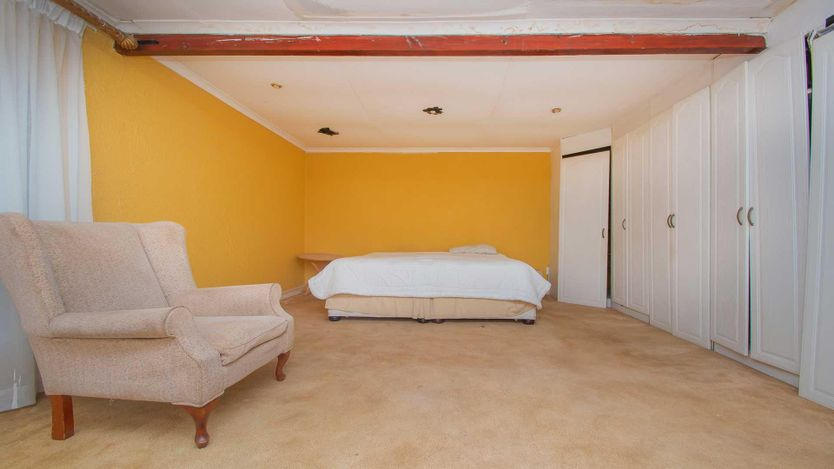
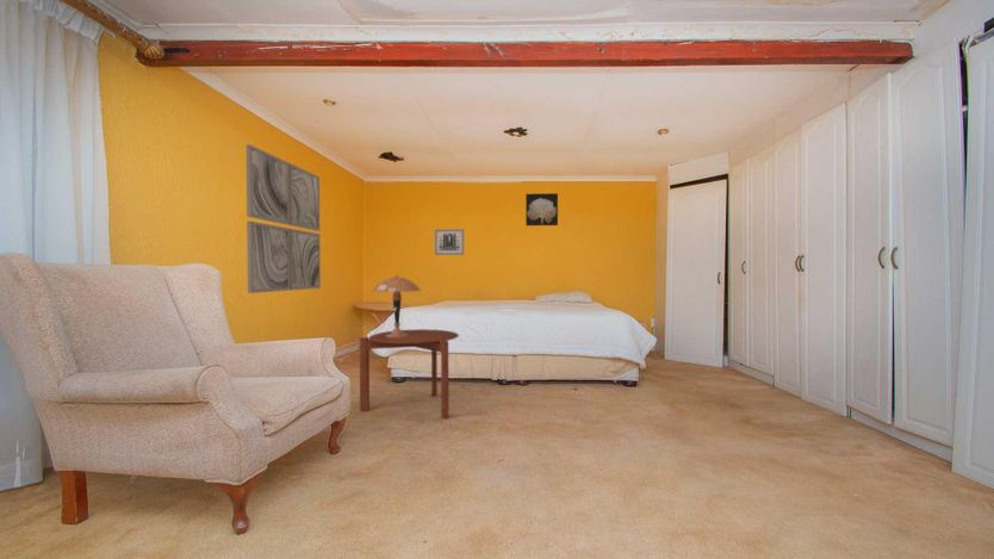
+ wall art [434,228,465,256]
+ table lamp [372,274,422,337]
+ side table [359,328,460,421]
+ wall art [246,143,322,294]
+ wall art [524,192,559,226]
